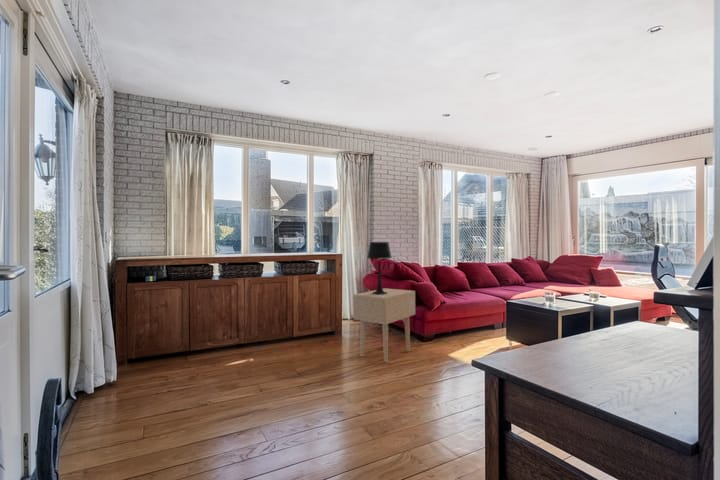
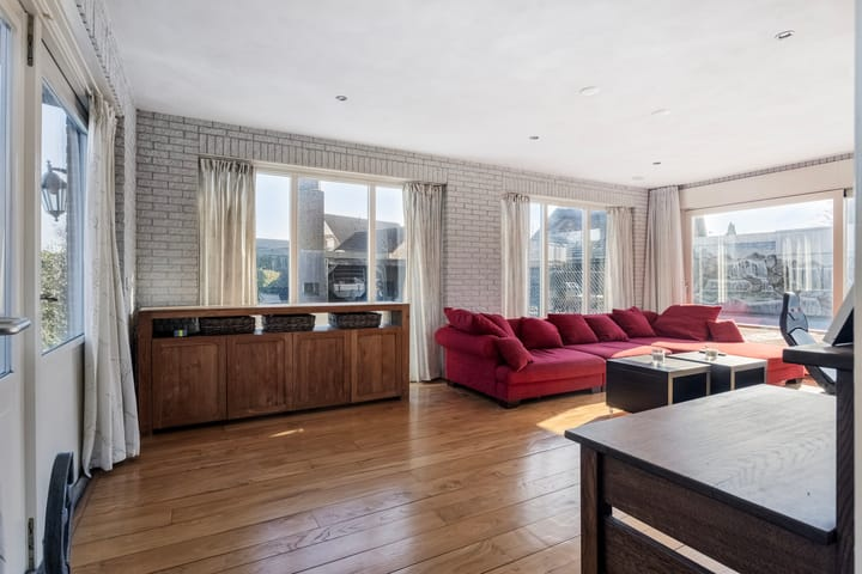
- side table [353,287,416,363]
- table lamp [366,241,393,295]
